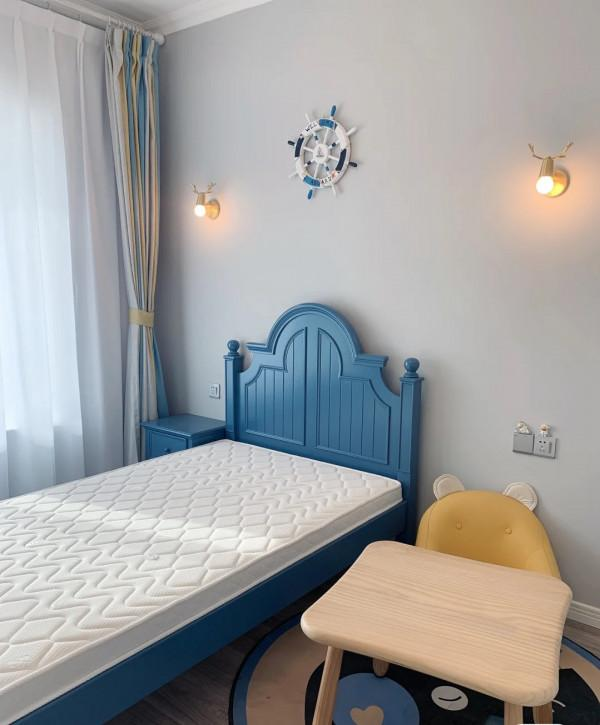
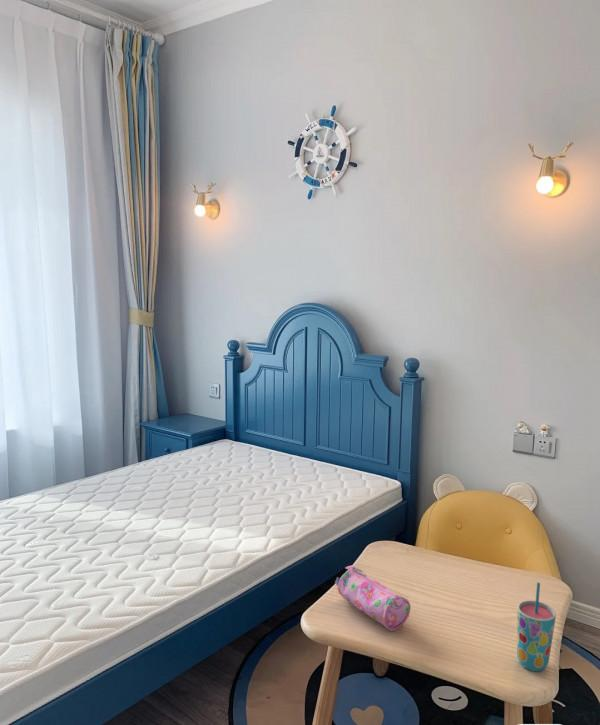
+ pencil case [334,565,412,632]
+ cup [516,581,557,672]
